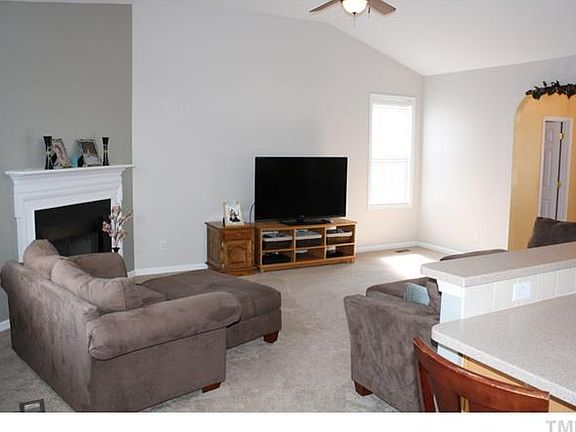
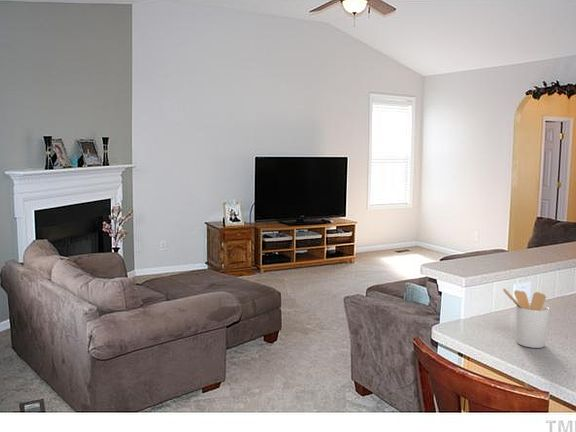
+ utensil holder [502,288,550,349]
